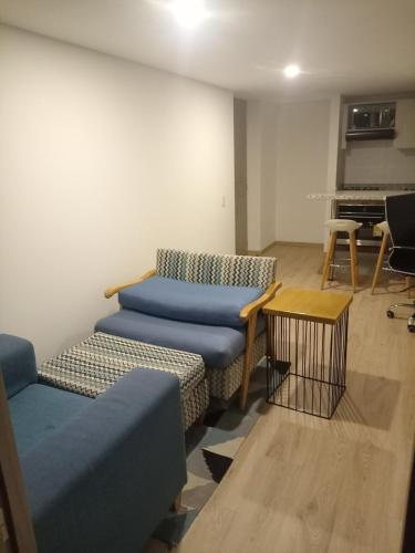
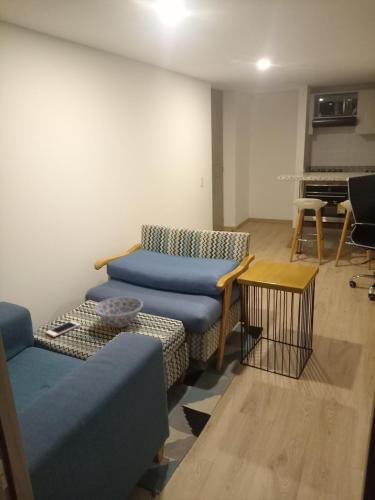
+ cell phone [45,320,81,338]
+ bowl [93,296,144,329]
